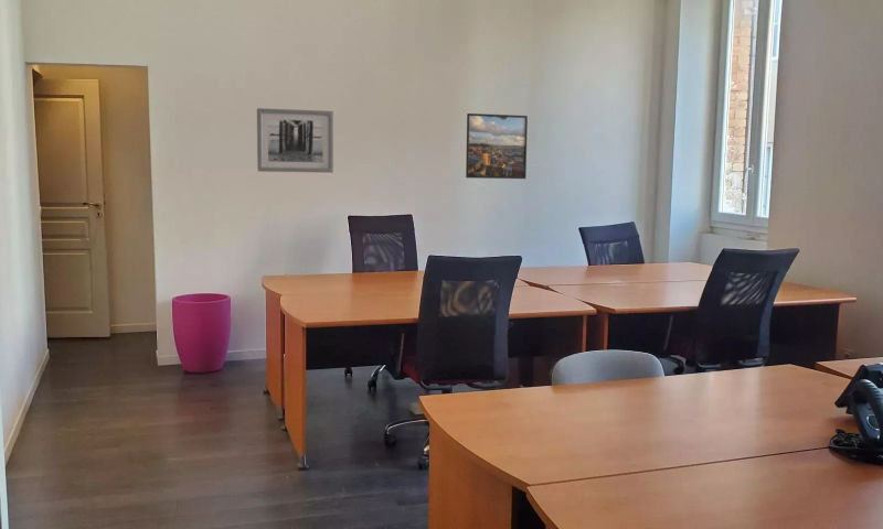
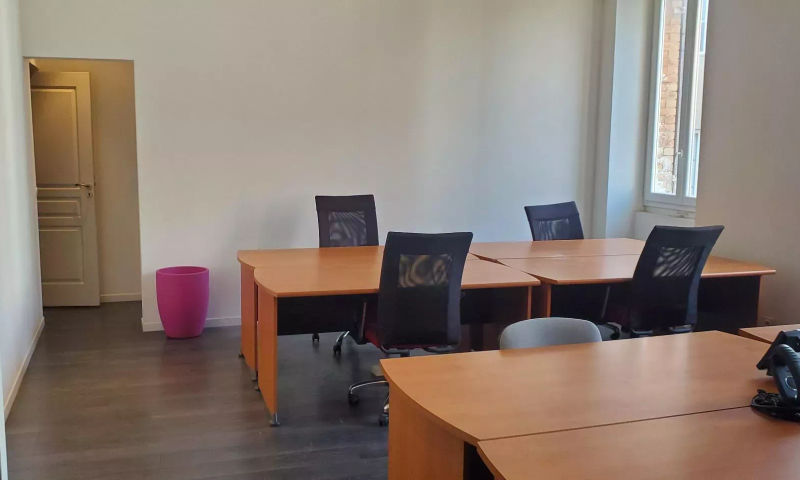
- wall art [256,107,334,174]
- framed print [465,112,529,180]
